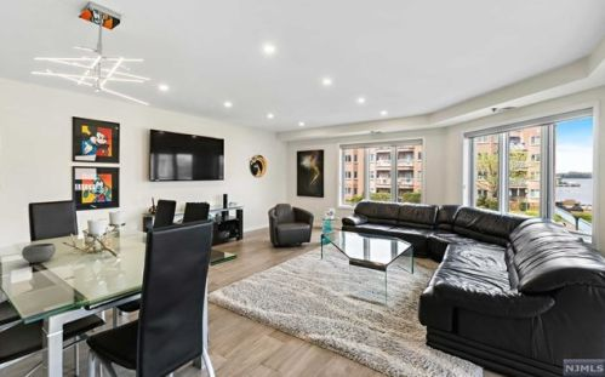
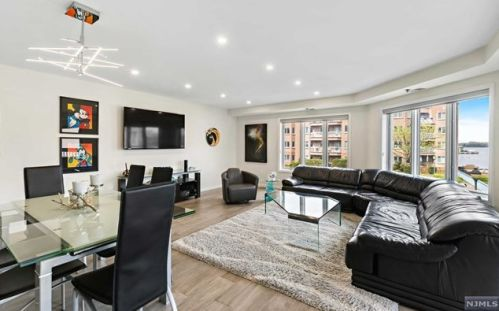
- bowl [21,242,57,264]
